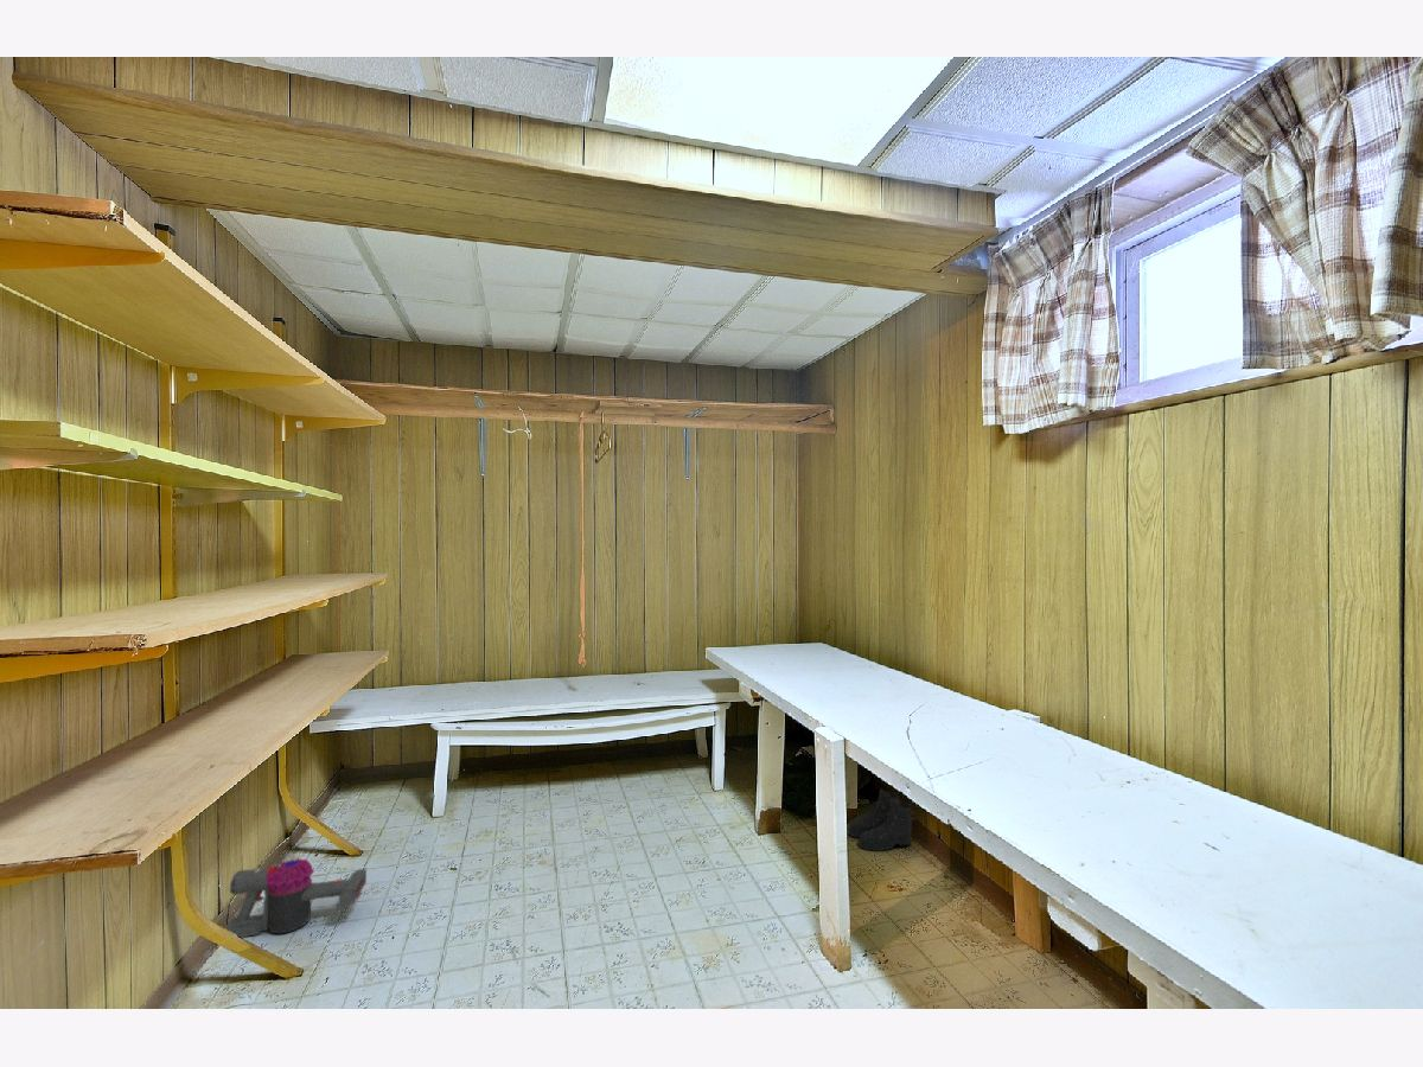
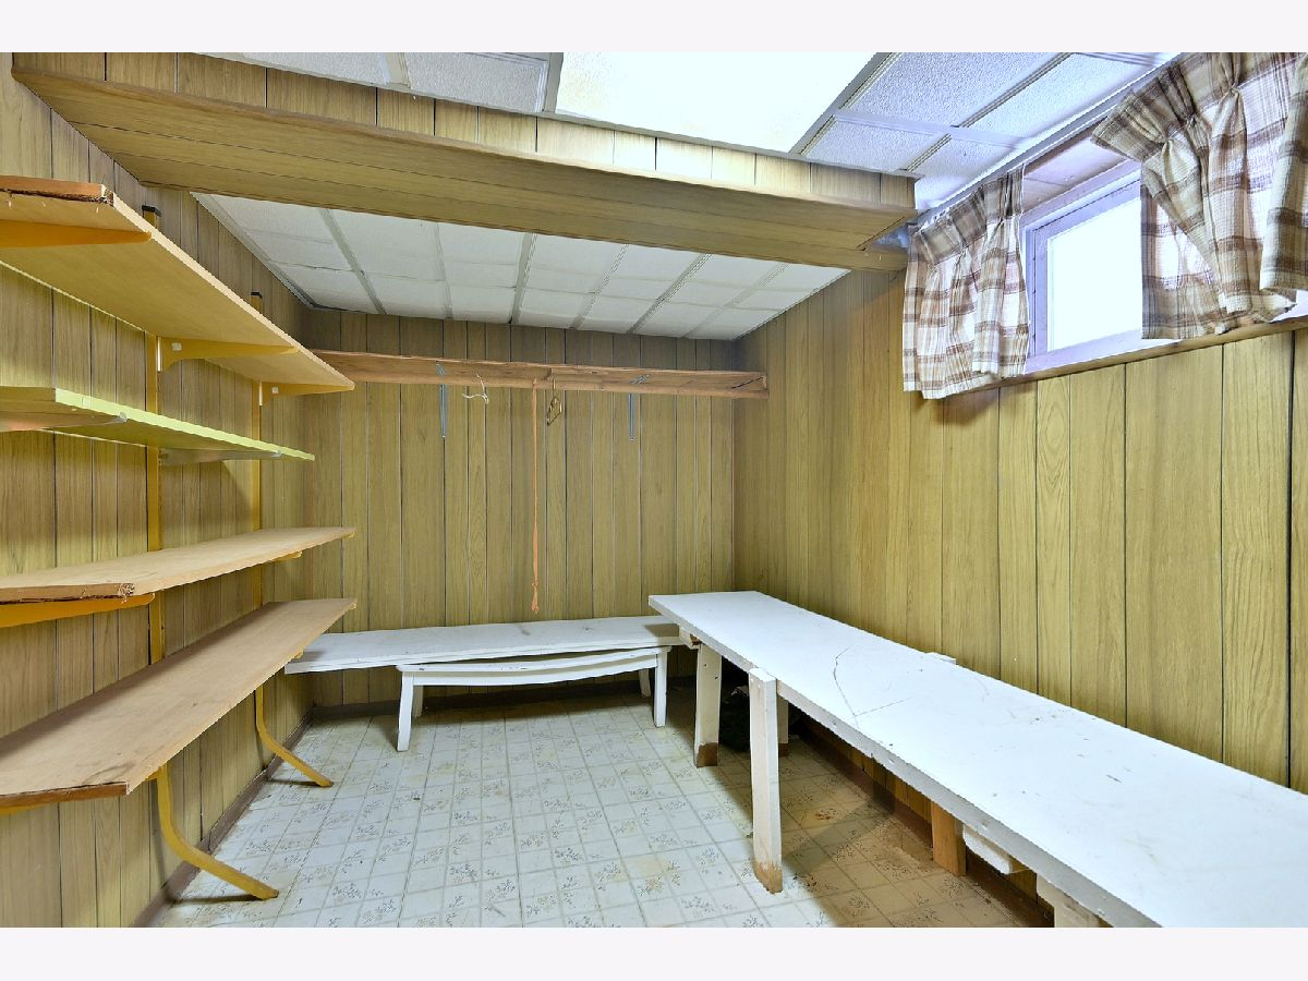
- vacuum cleaner [223,857,368,938]
- boots [847,788,915,852]
